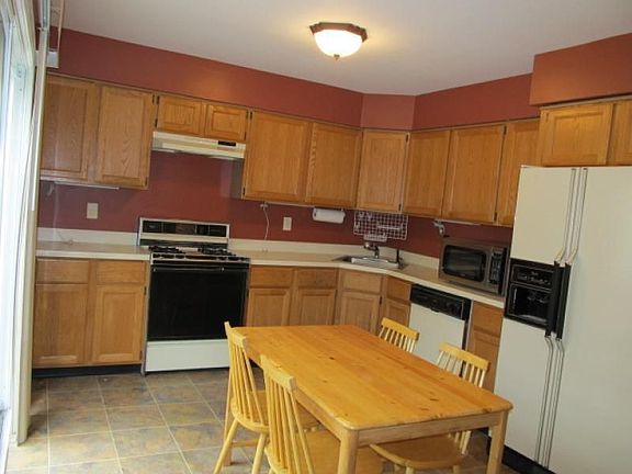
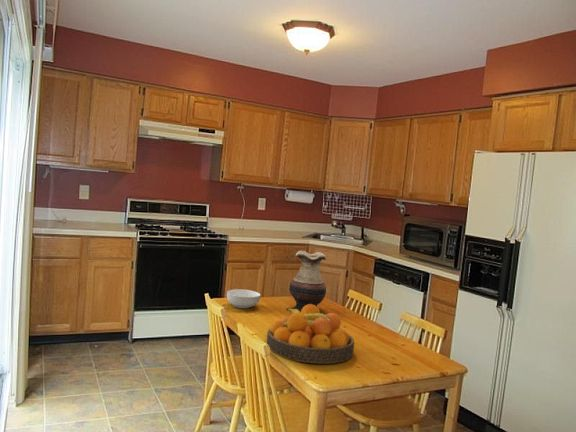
+ cereal bowl [226,288,261,309]
+ fruit bowl [266,304,355,365]
+ vase [288,250,327,311]
